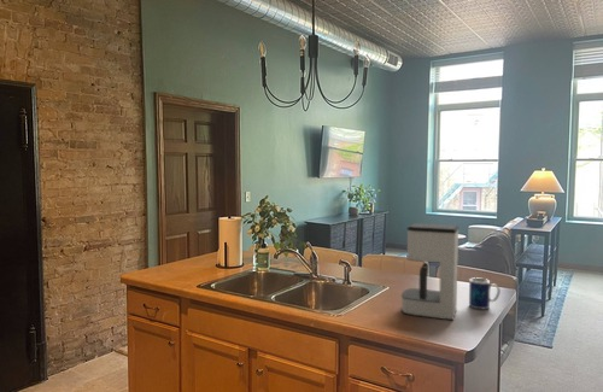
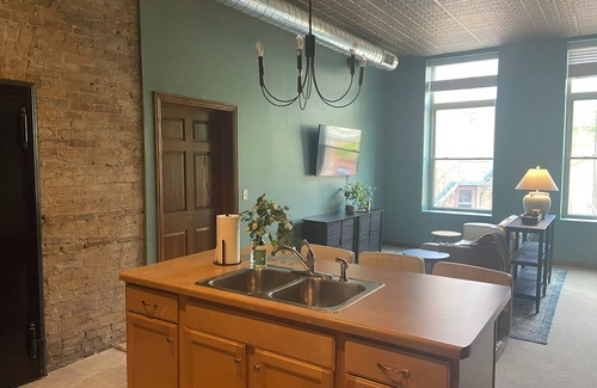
- coffee maker [400,222,459,322]
- mug [468,276,502,310]
